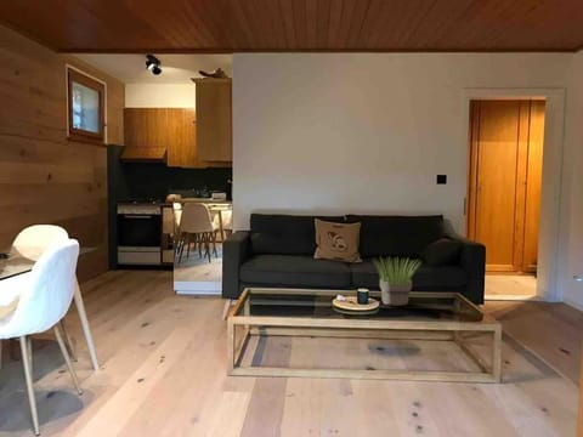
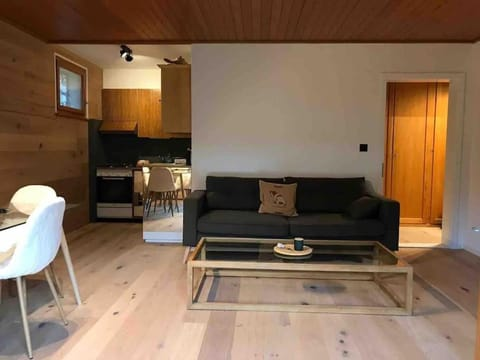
- potted plant [370,255,421,307]
